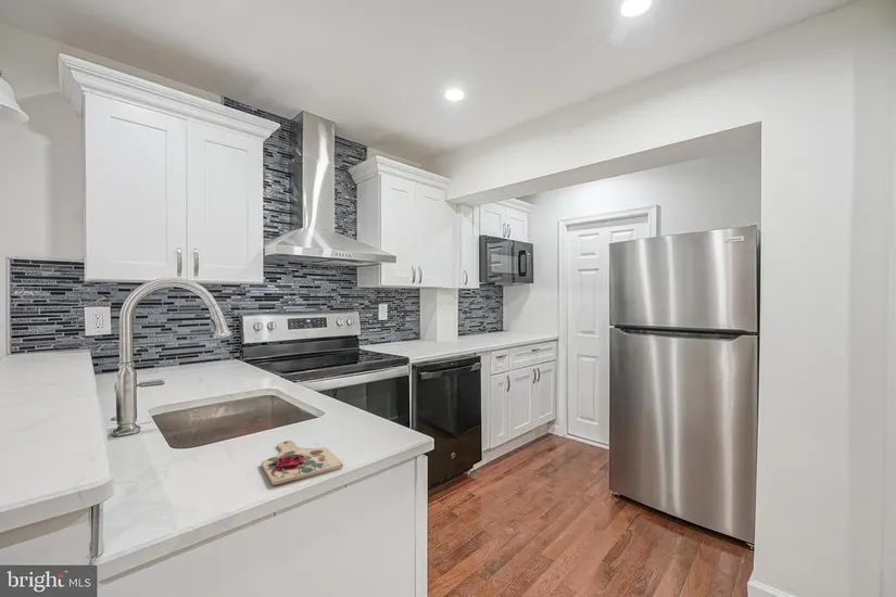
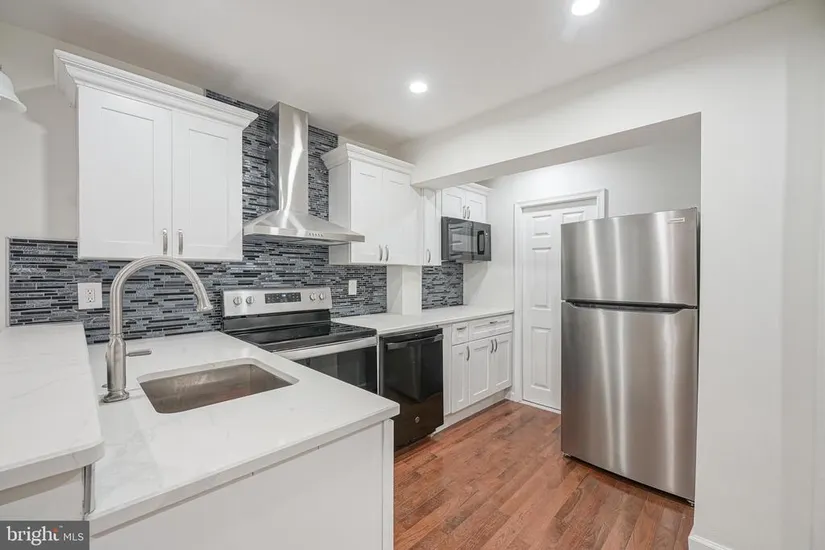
- cutting board [261,440,344,486]
